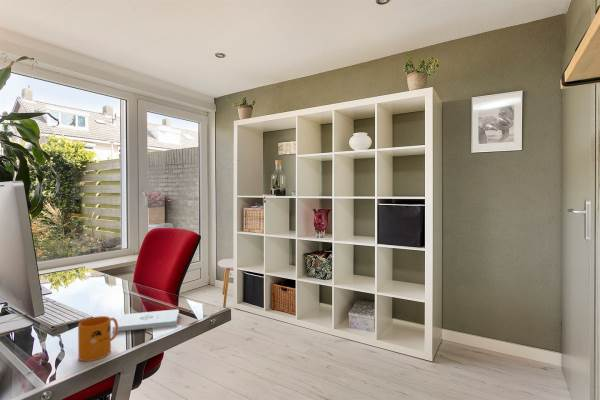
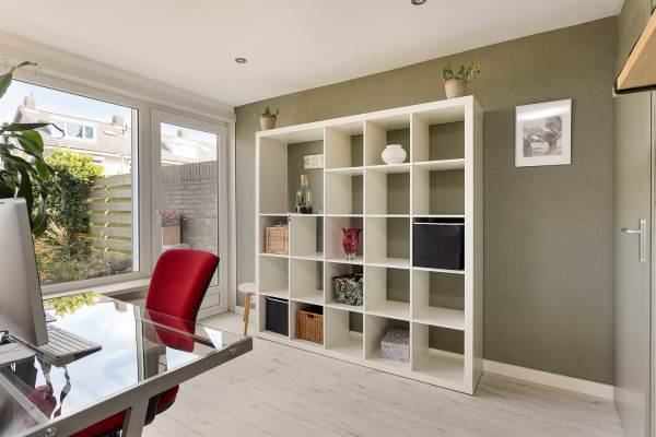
- mug [77,315,119,362]
- notepad [112,309,180,333]
